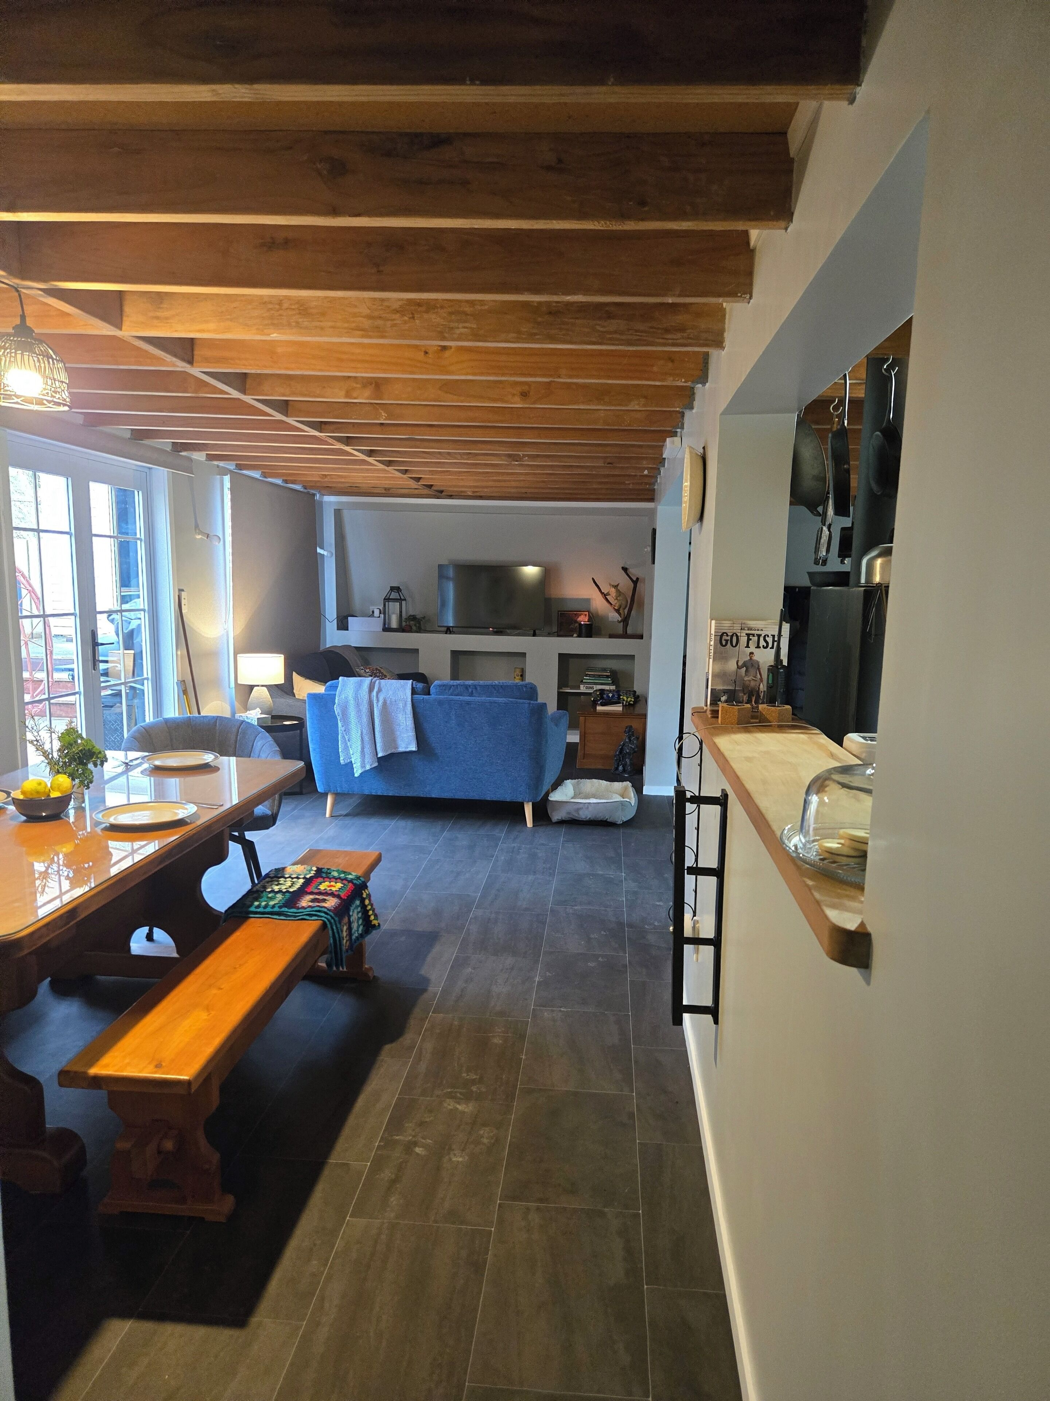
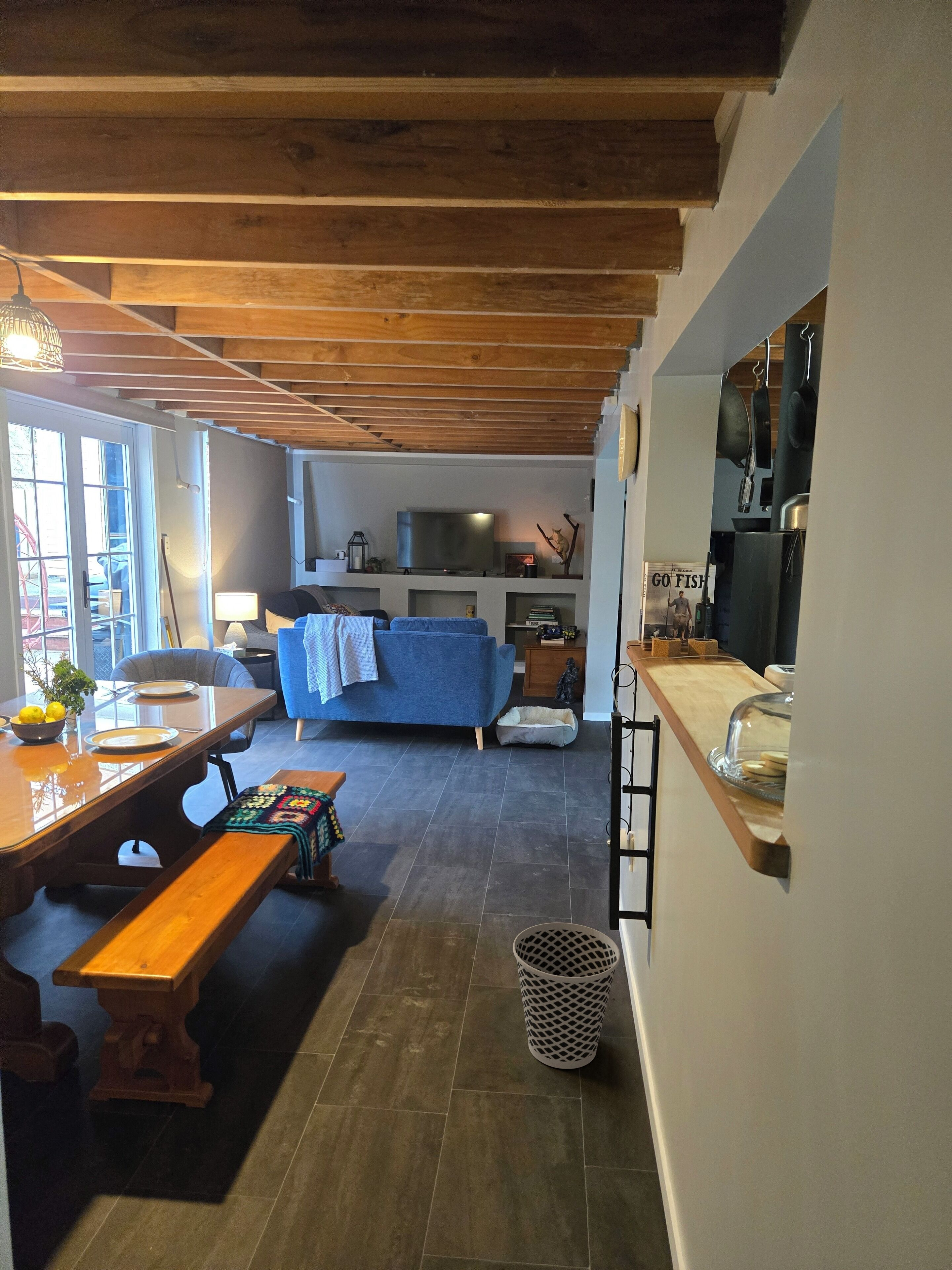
+ wastebasket [513,922,620,1069]
